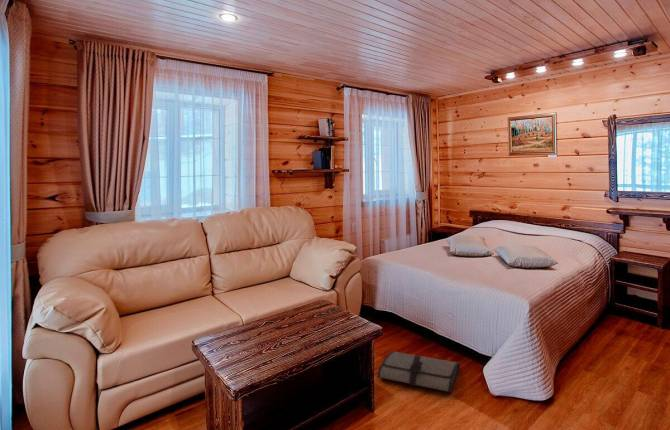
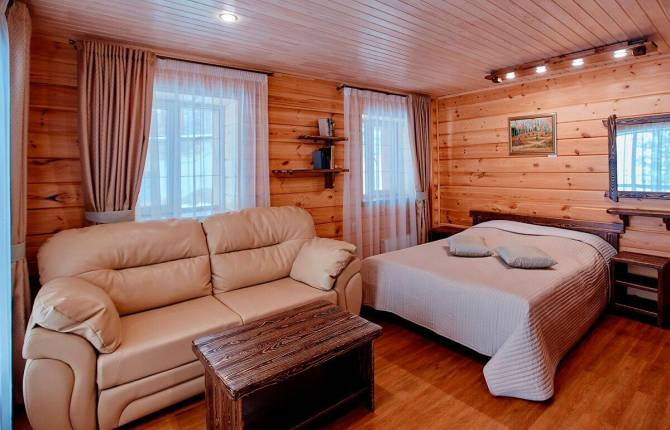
- tool roll [376,350,461,394]
